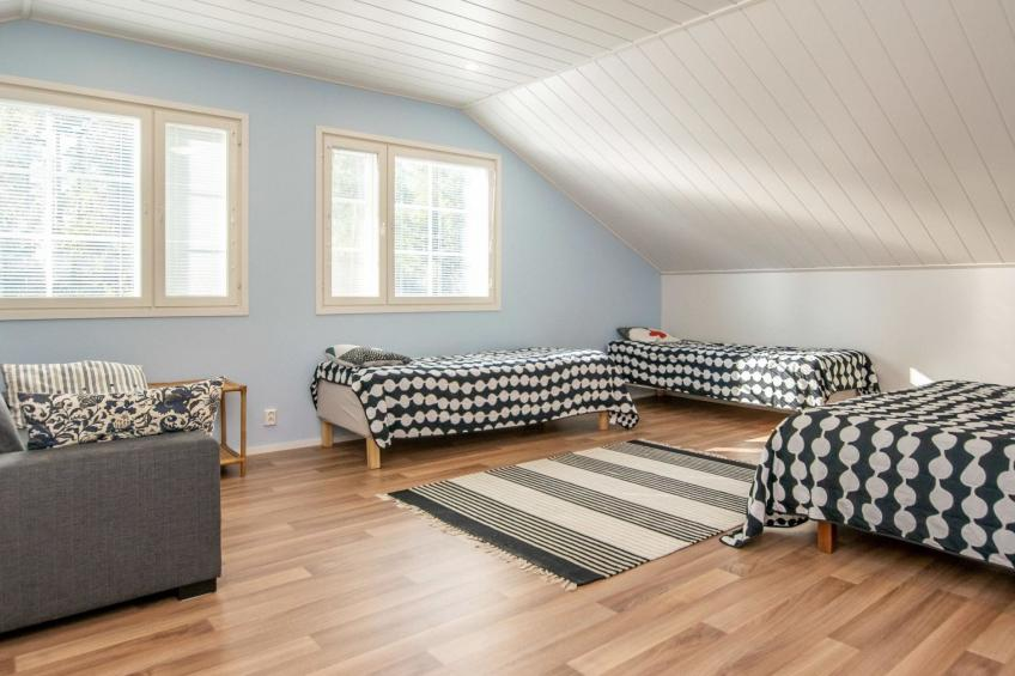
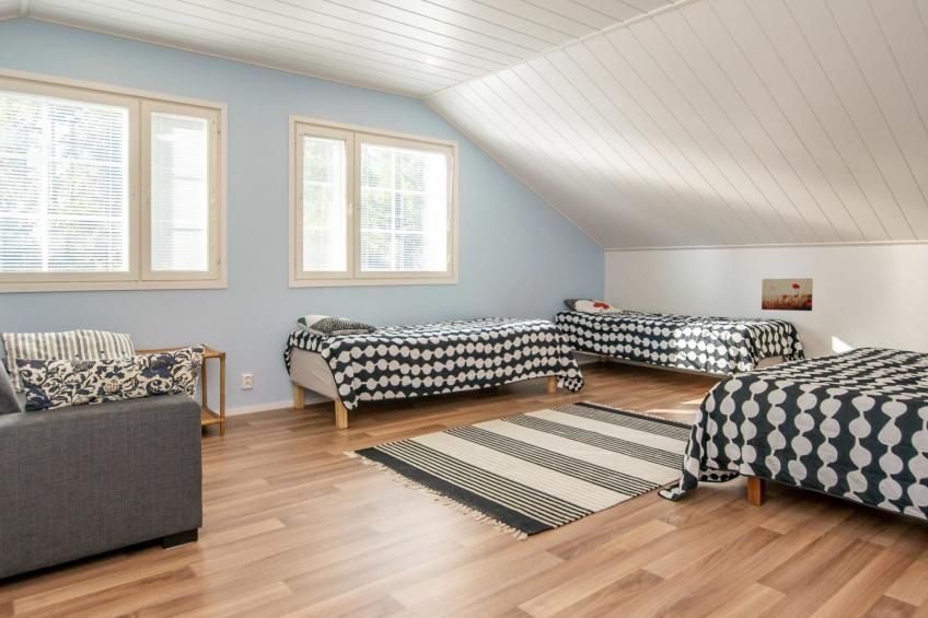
+ wall art [761,278,814,312]
